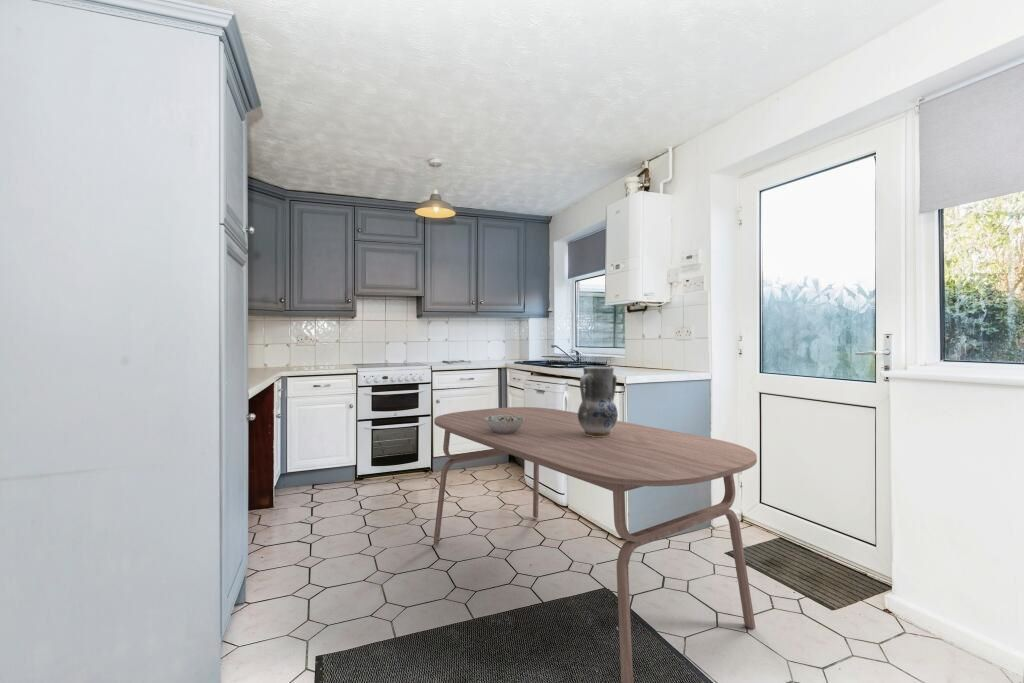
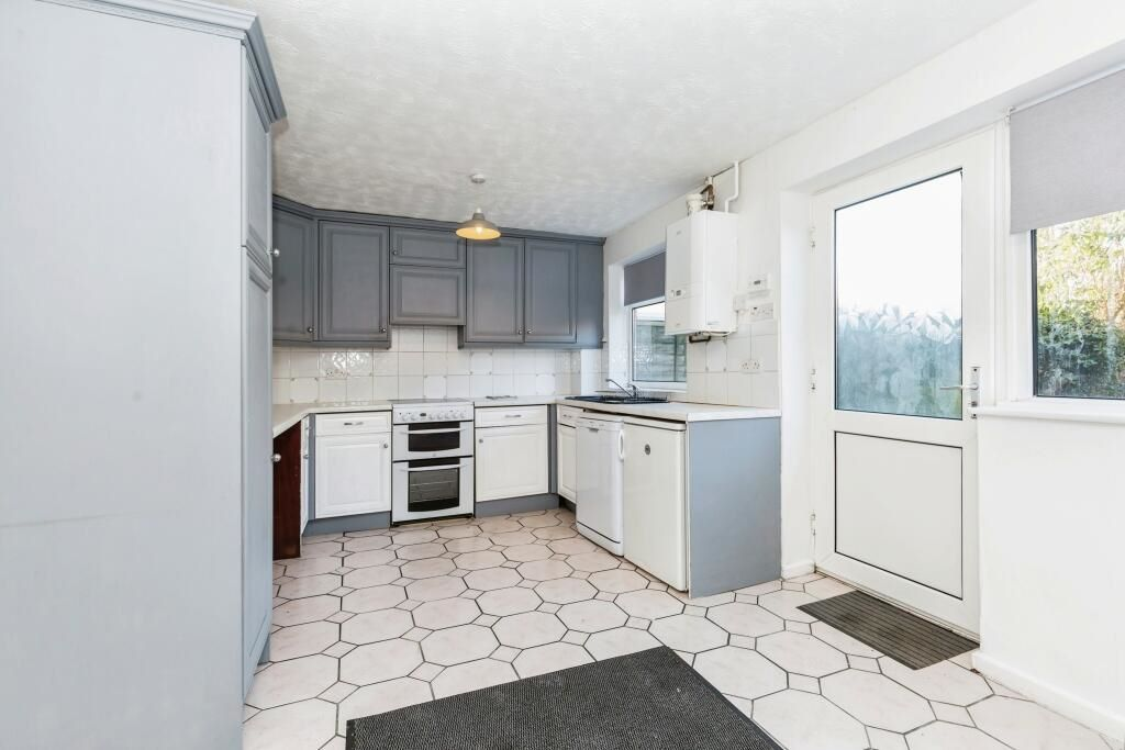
- vase [577,365,619,437]
- dining table [432,406,758,683]
- bowl [484,415,525,434]
